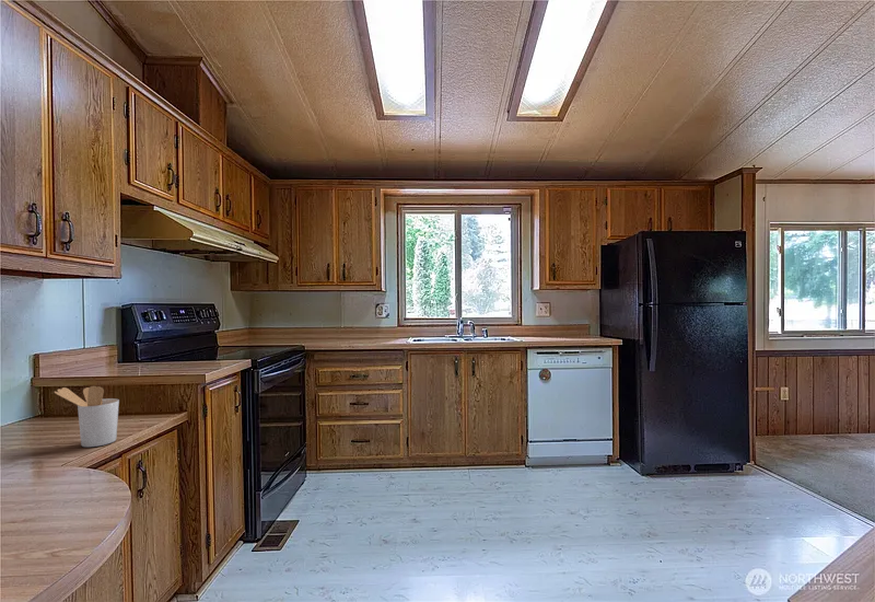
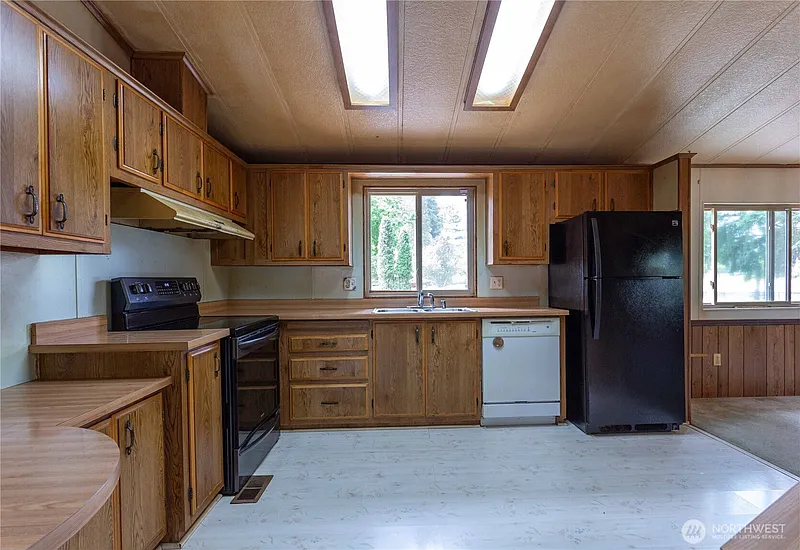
- utensil holder [54,385,120,448]
